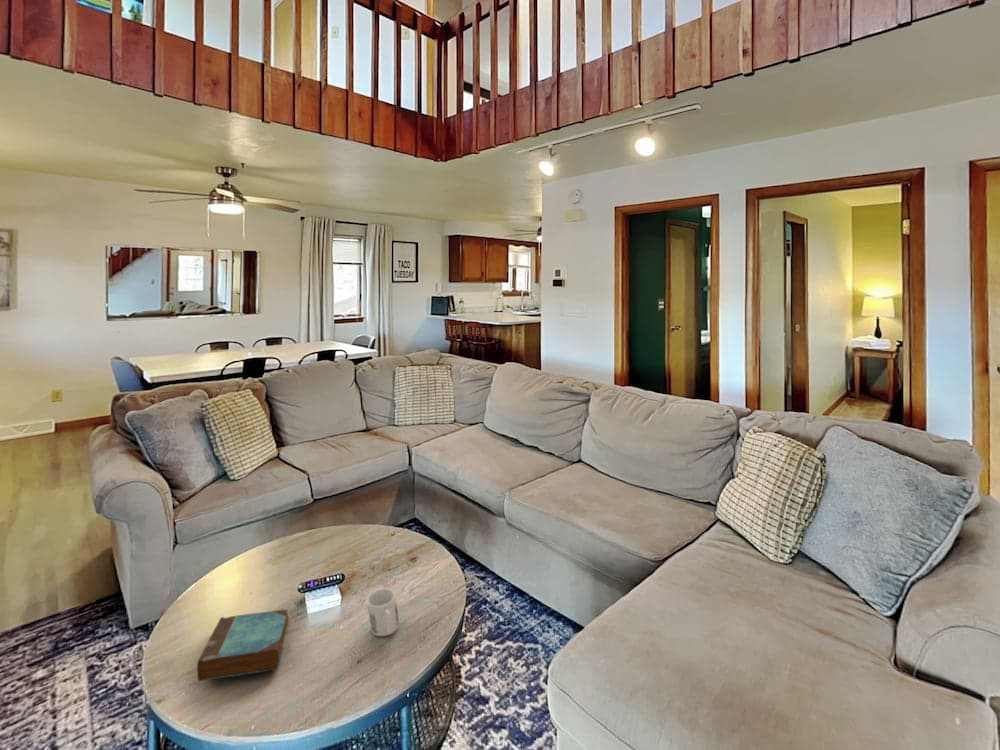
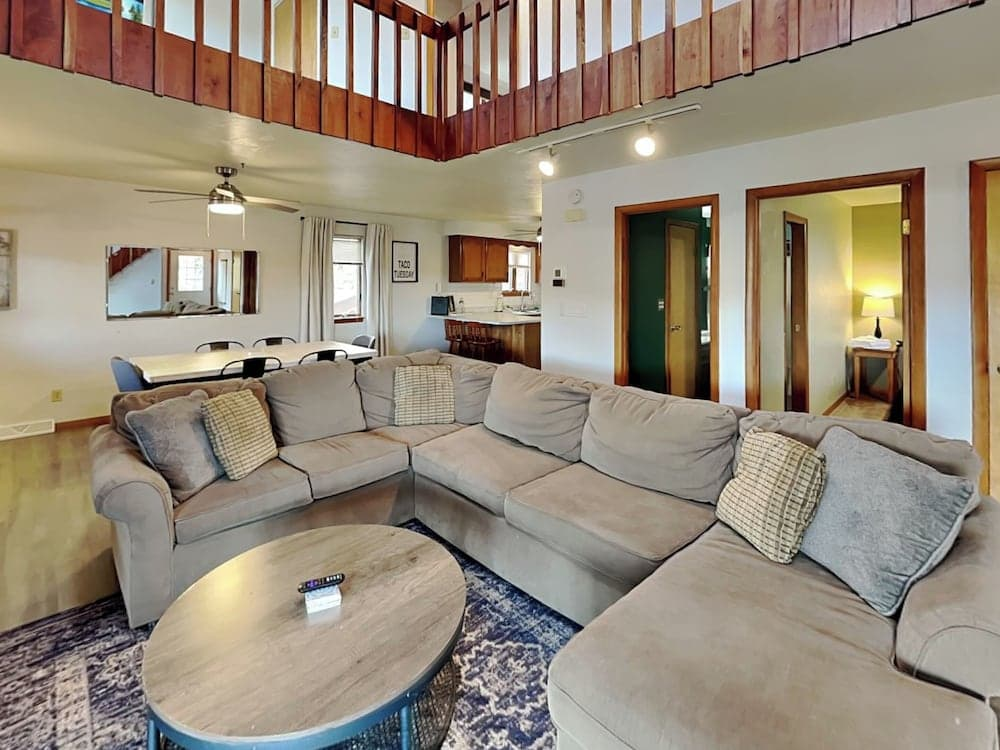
- mug [366,587,400,637]
- book [196,608,290,682]
